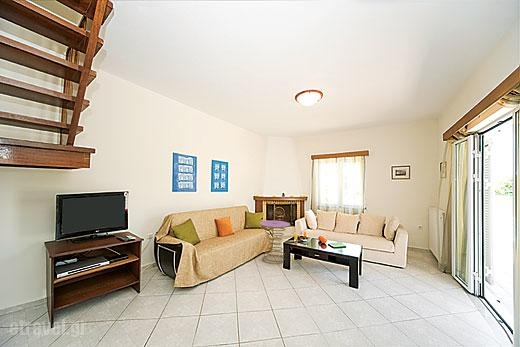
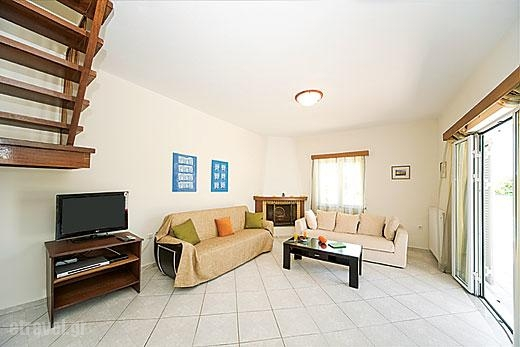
- side table [259,219,291,265]
